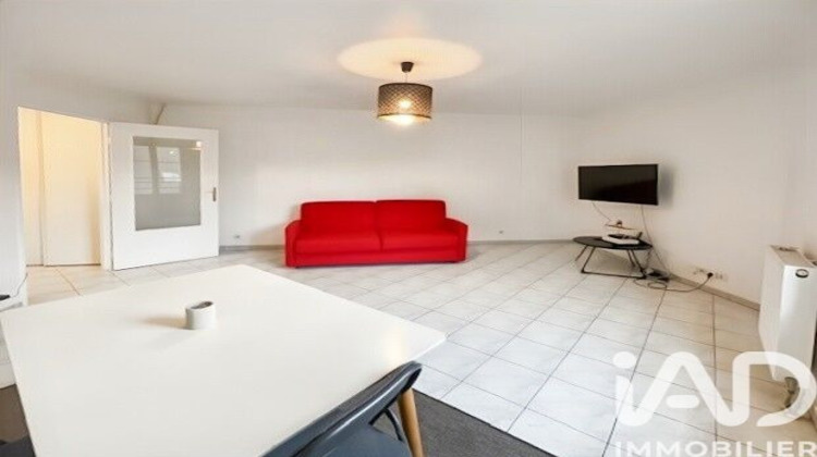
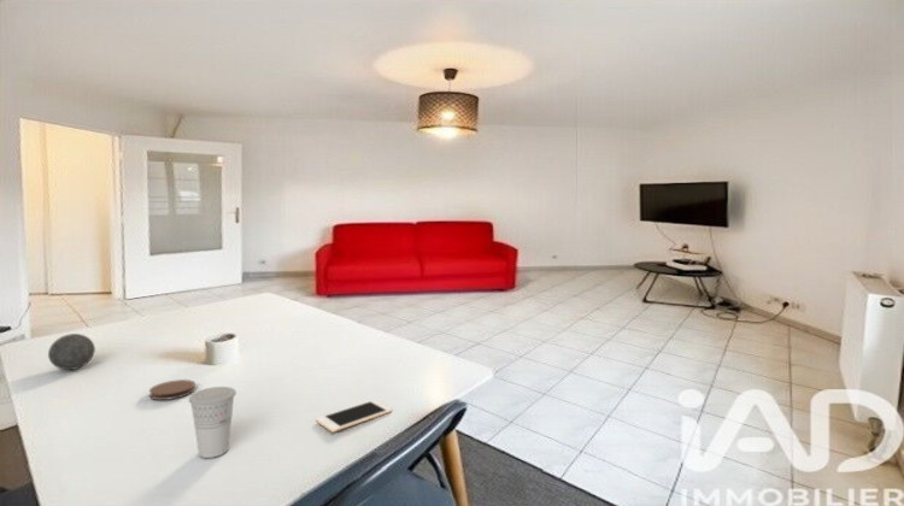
+ coaster [148,378,196,401]
+ cup [188,386,237,459]
+ cell phone [315,399,393,434]
+ decorative ball [47,333,96,371]
